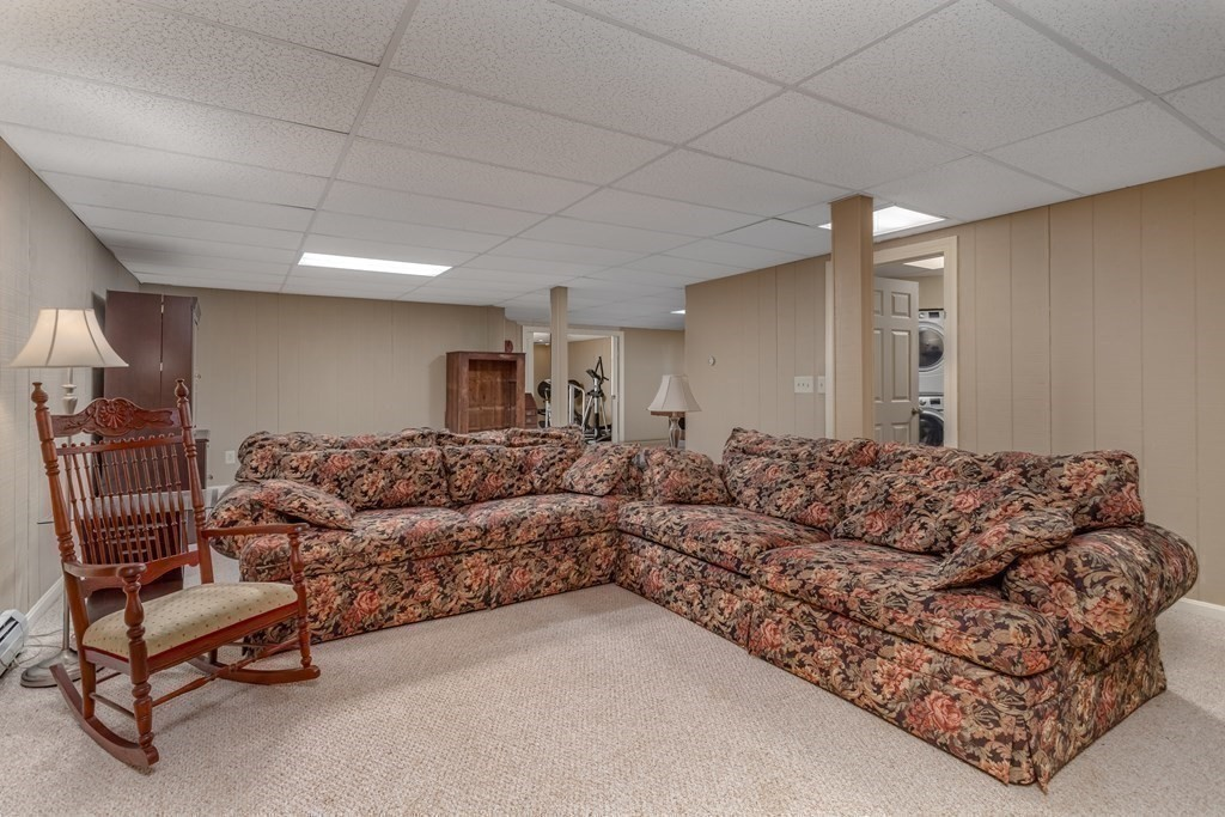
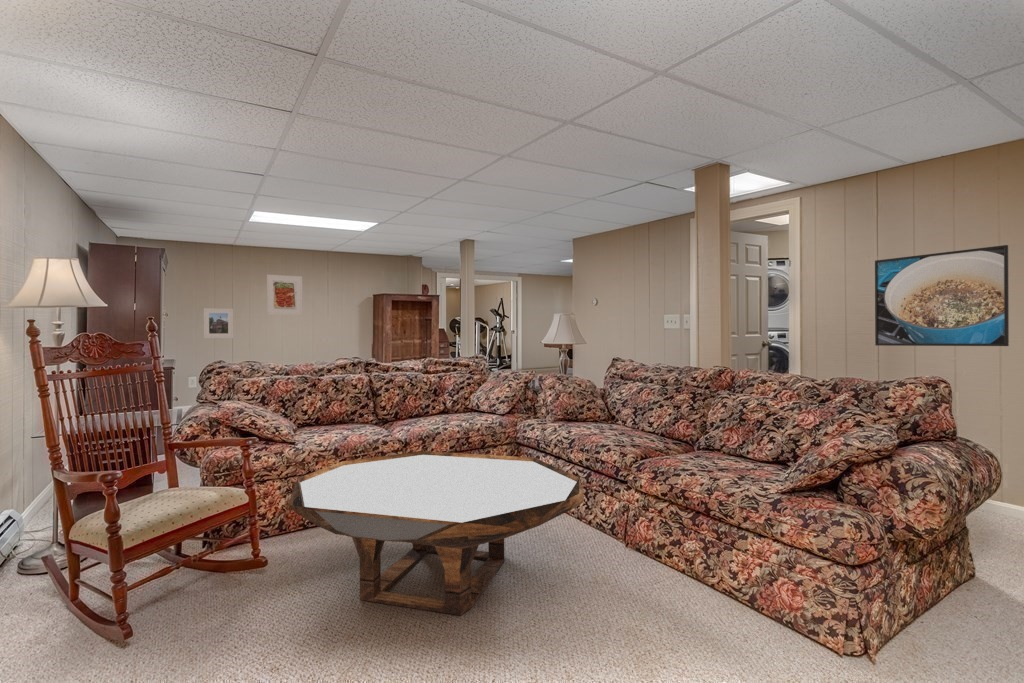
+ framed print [874,244,1010,347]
+ coffee table [288,450,584,616]
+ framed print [203,307,234,339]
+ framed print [266,274,303,316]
